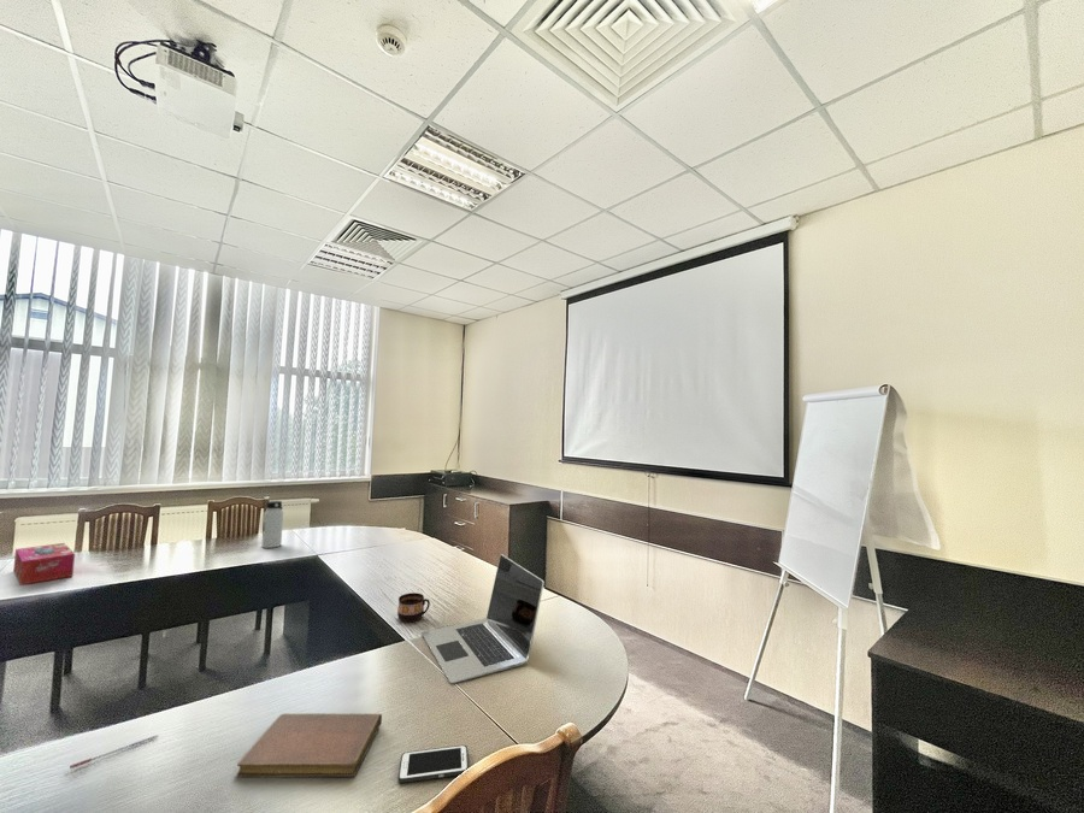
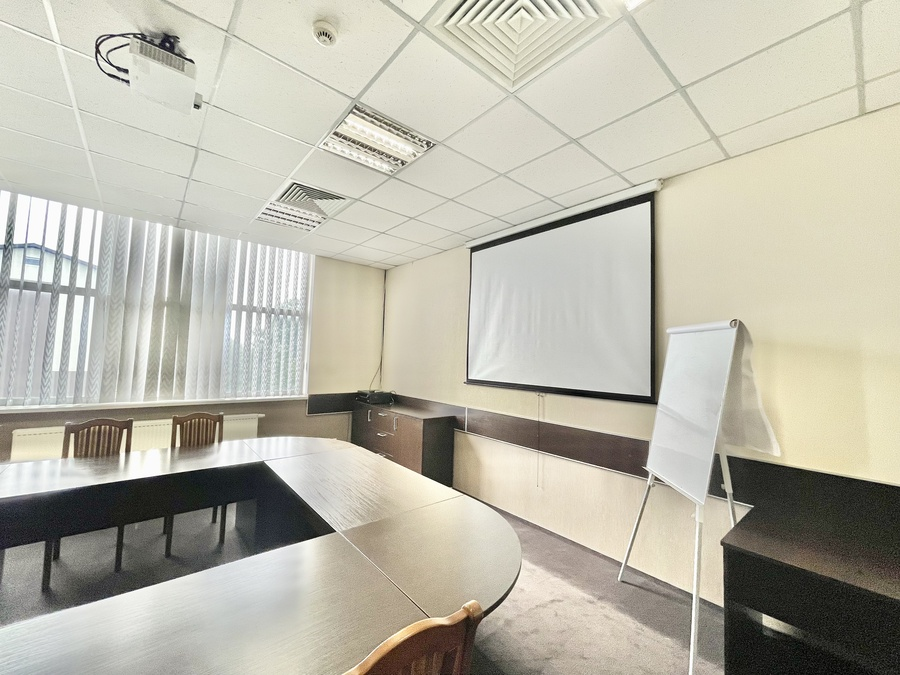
- tissue box [12,542,76,587]
- cell phone [397,744,470,784]
- water bottle [261,500,284,549]
- notebook [236,712,383,778]
- cup [396,591,431,623]
- pen [69,734,159,770]
- laptop [420,553,546,684]
